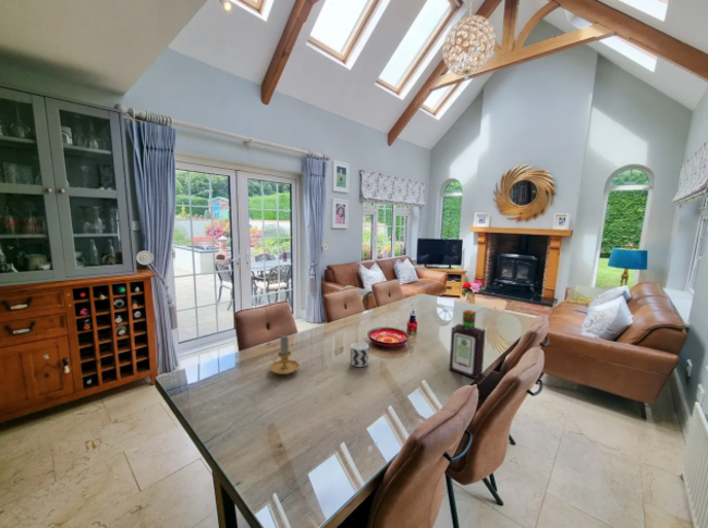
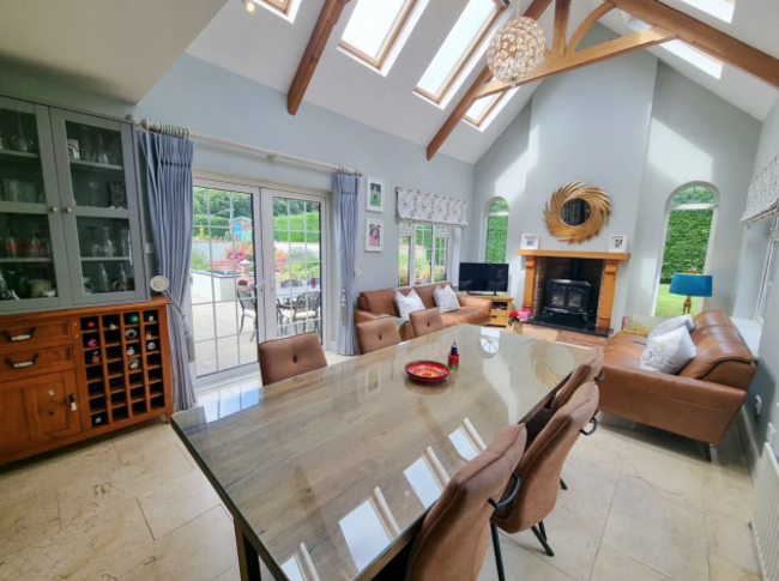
- candle [268,334,301,376]
- bottle [448,309,487,380]
- cup [350,342,370,368]
